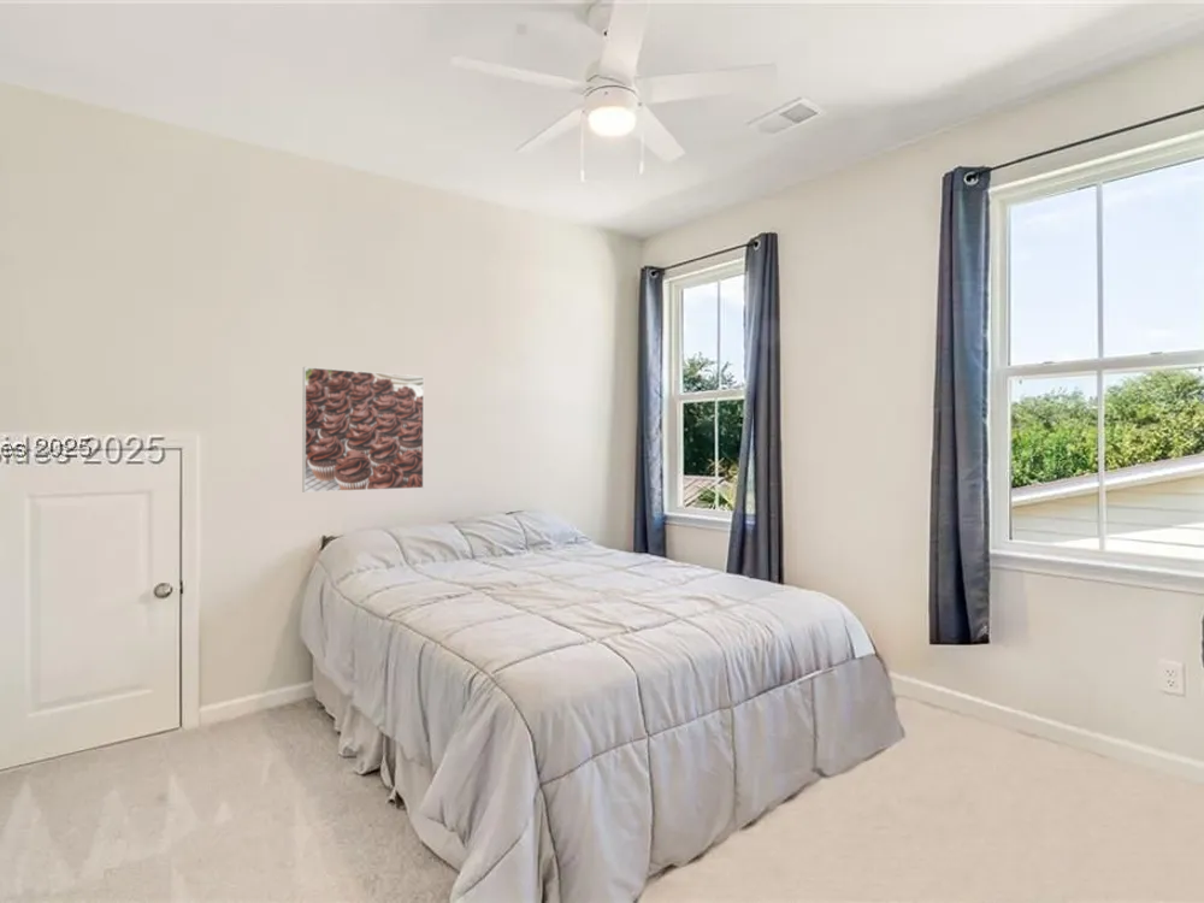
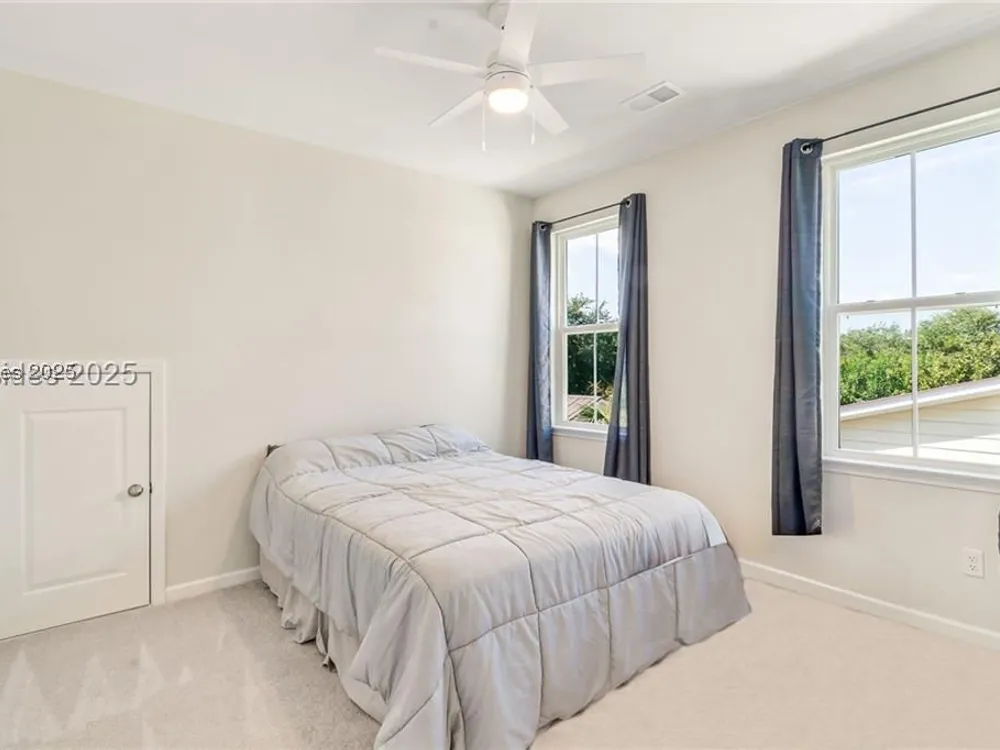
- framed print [301,366,425,494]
